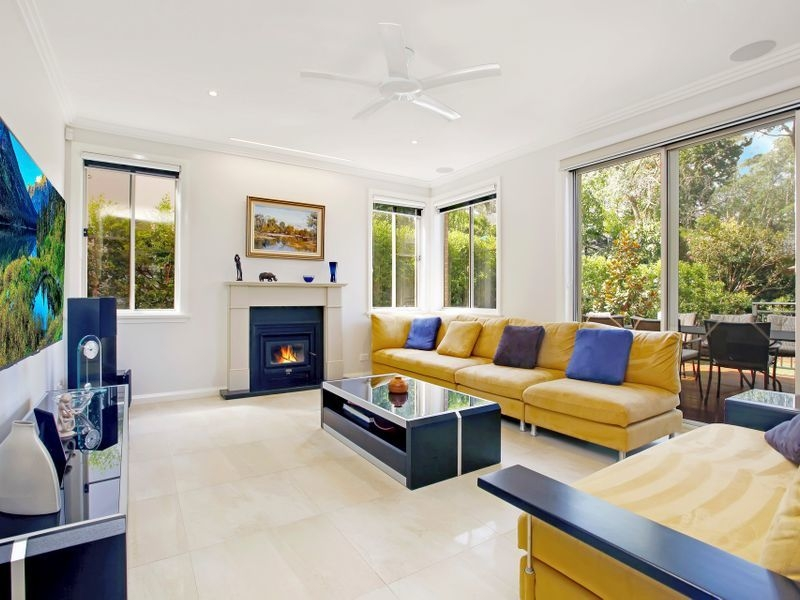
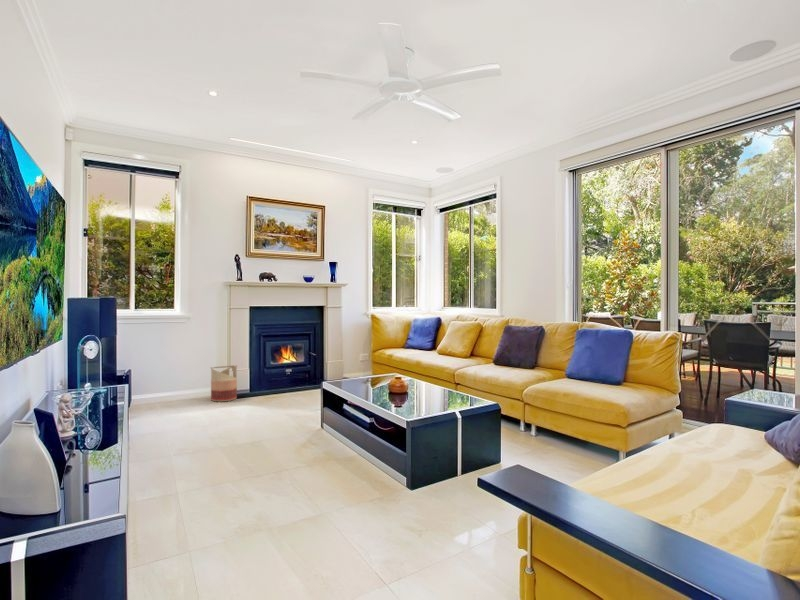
+ basket [210,364,238,402]
